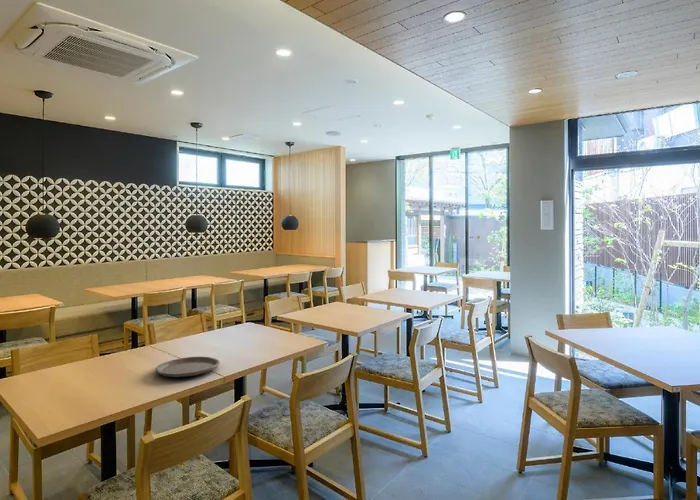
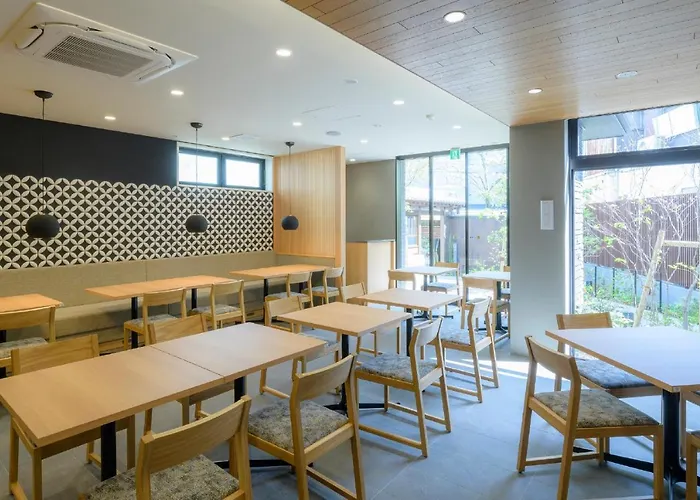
- plate [155,356,221,378]
